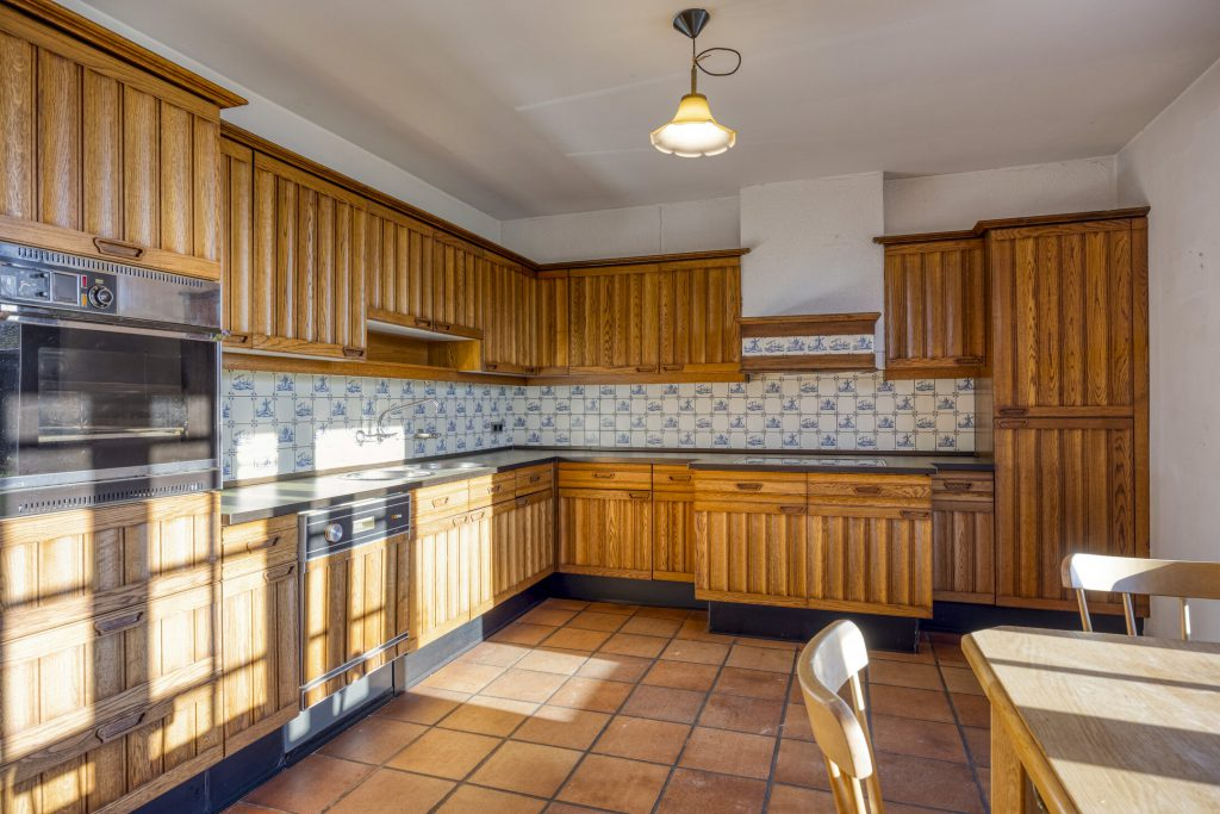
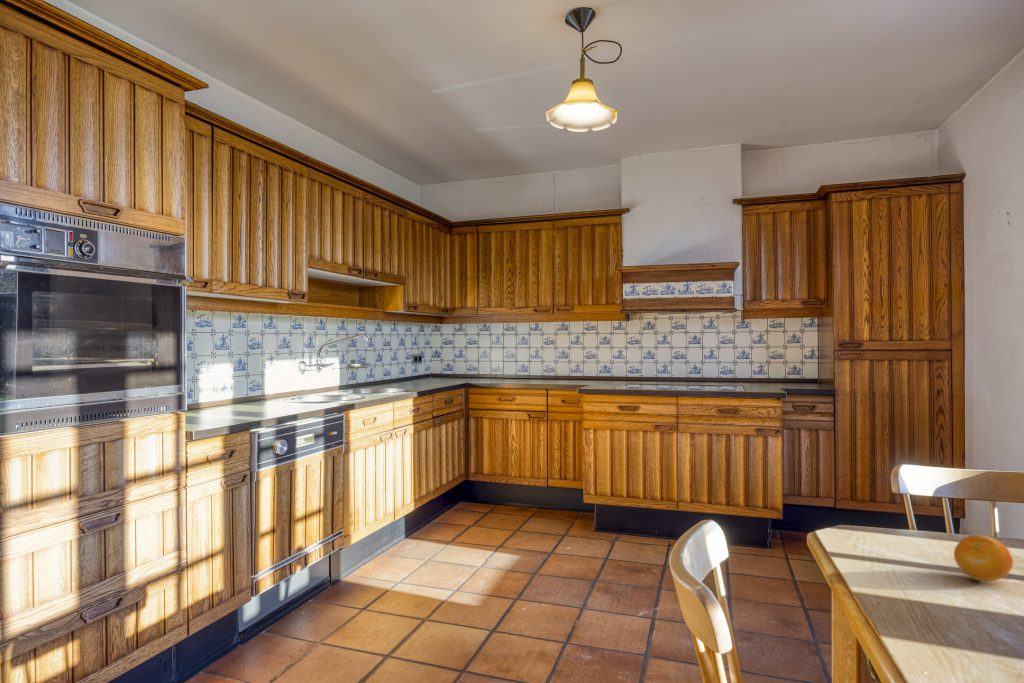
+ fruit [953,534,1014,582]
